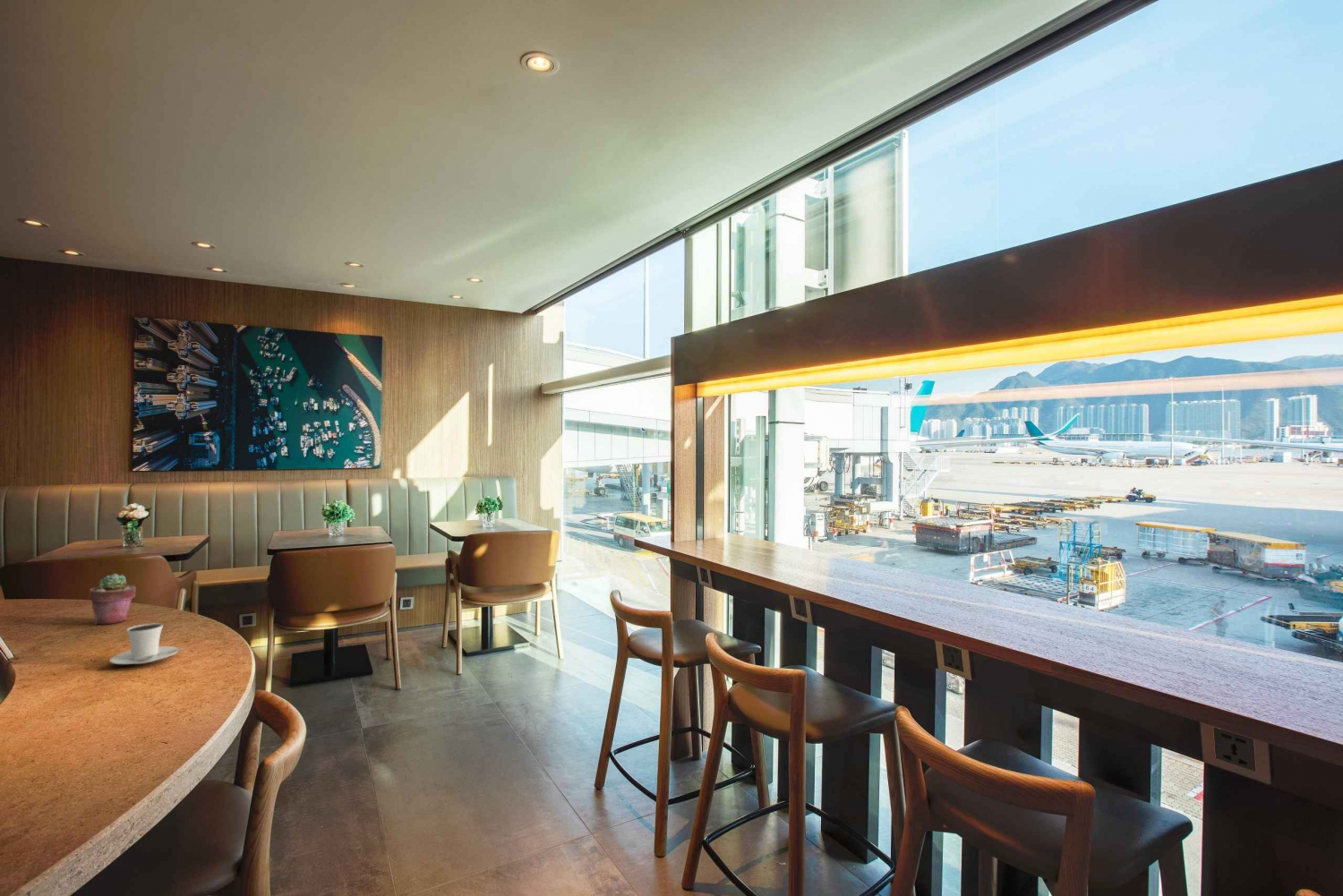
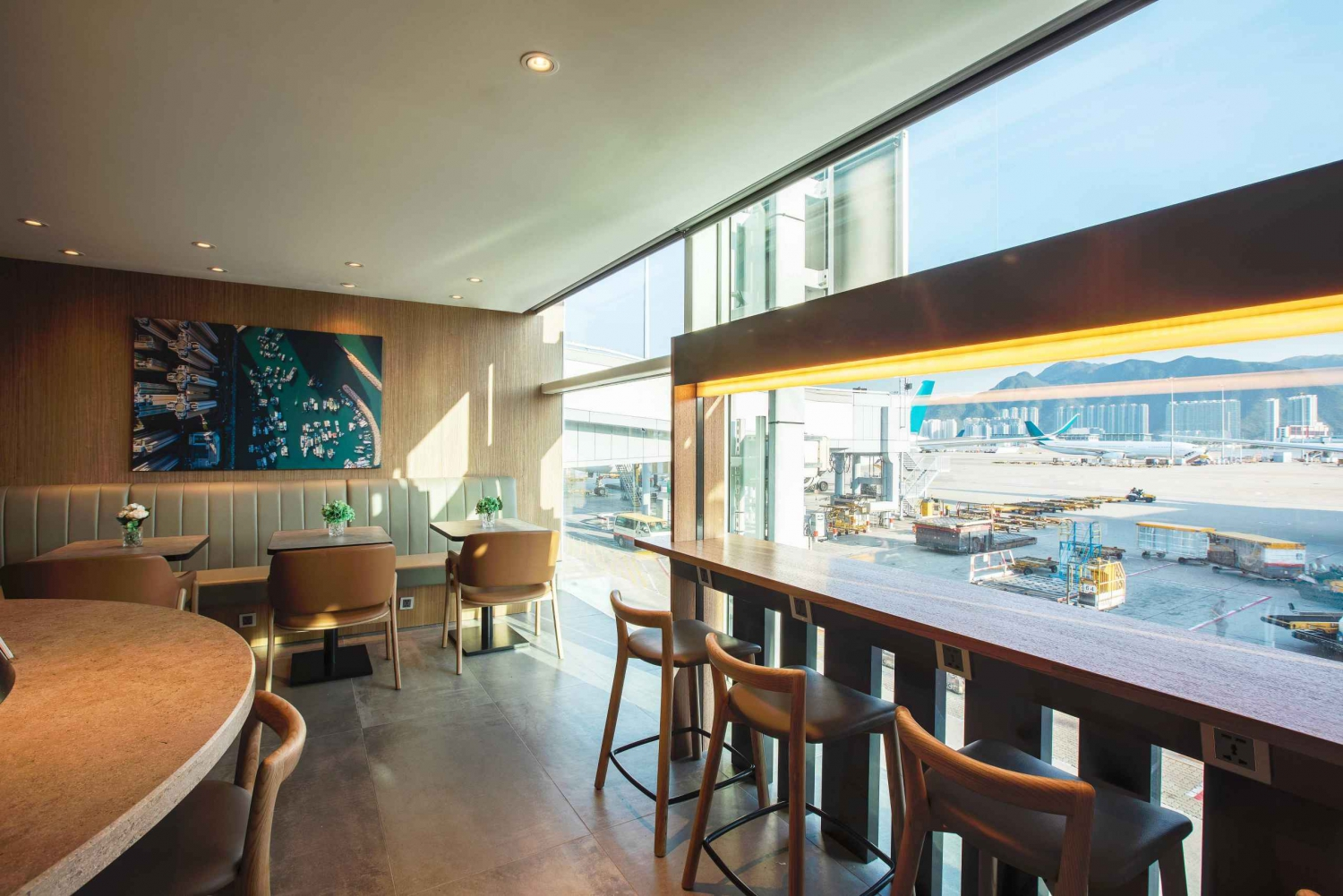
- cappuccino [108,623,184,665]
- potted succulent [88,573,137,626]
